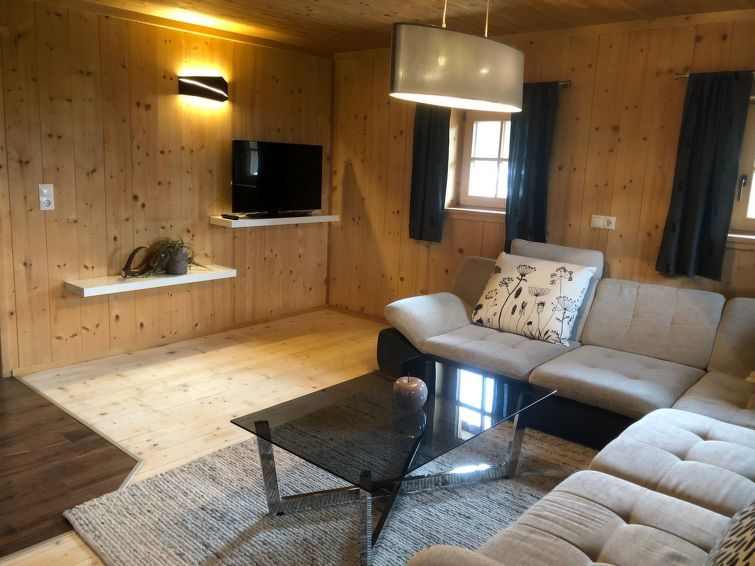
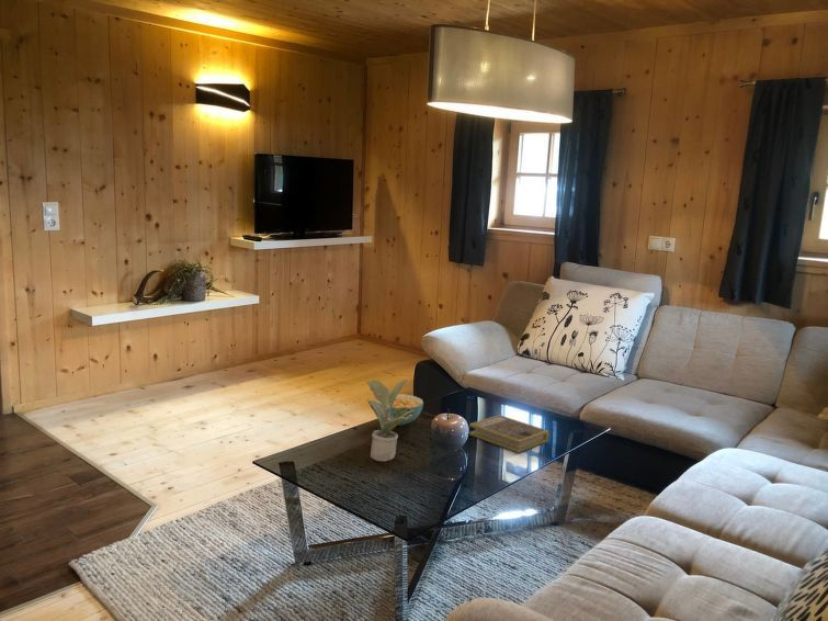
+ book [468,414,551,453]
+ potted plant [365,379,416,462]
+ cereal bowl [376,393,424,427]
